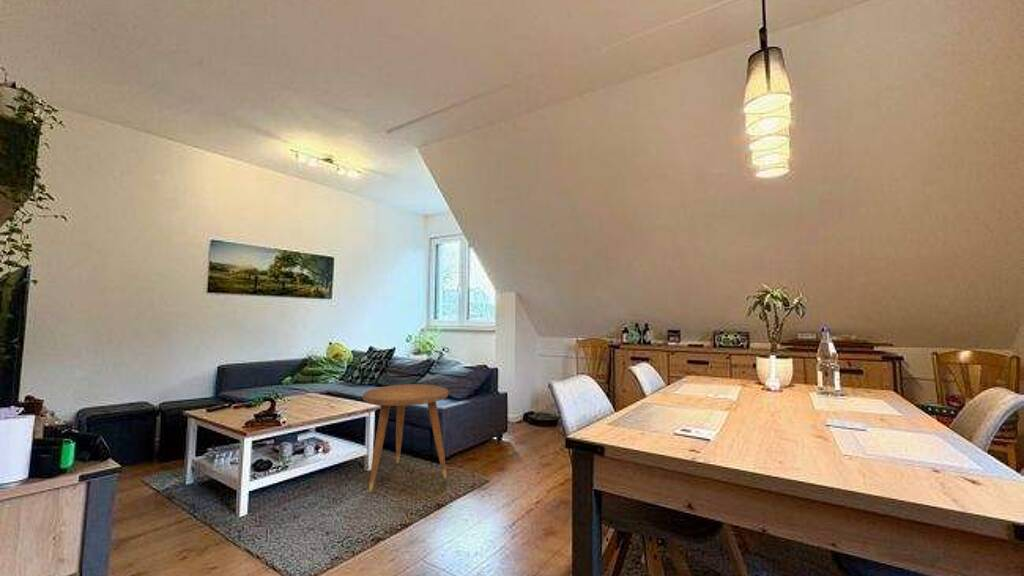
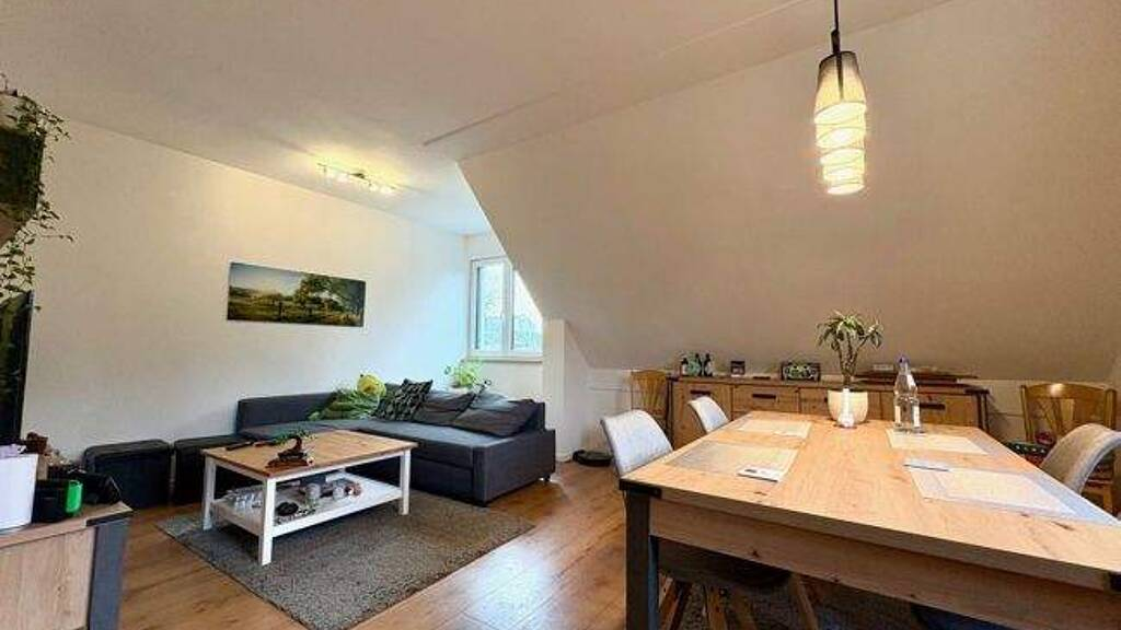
- side table [362,383,450,493]
